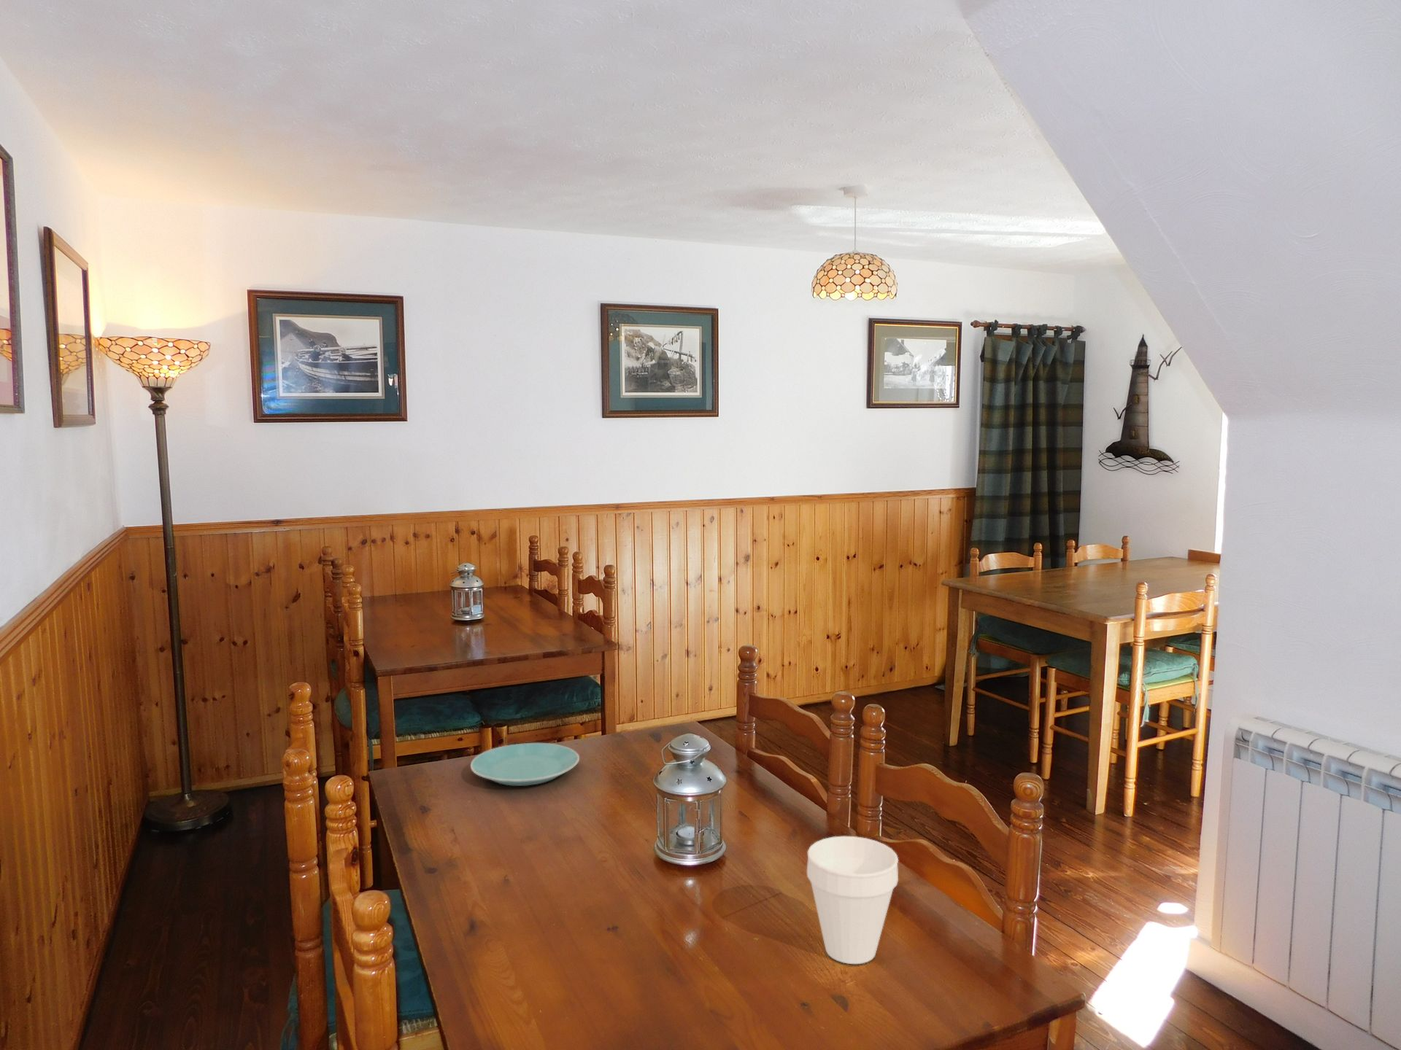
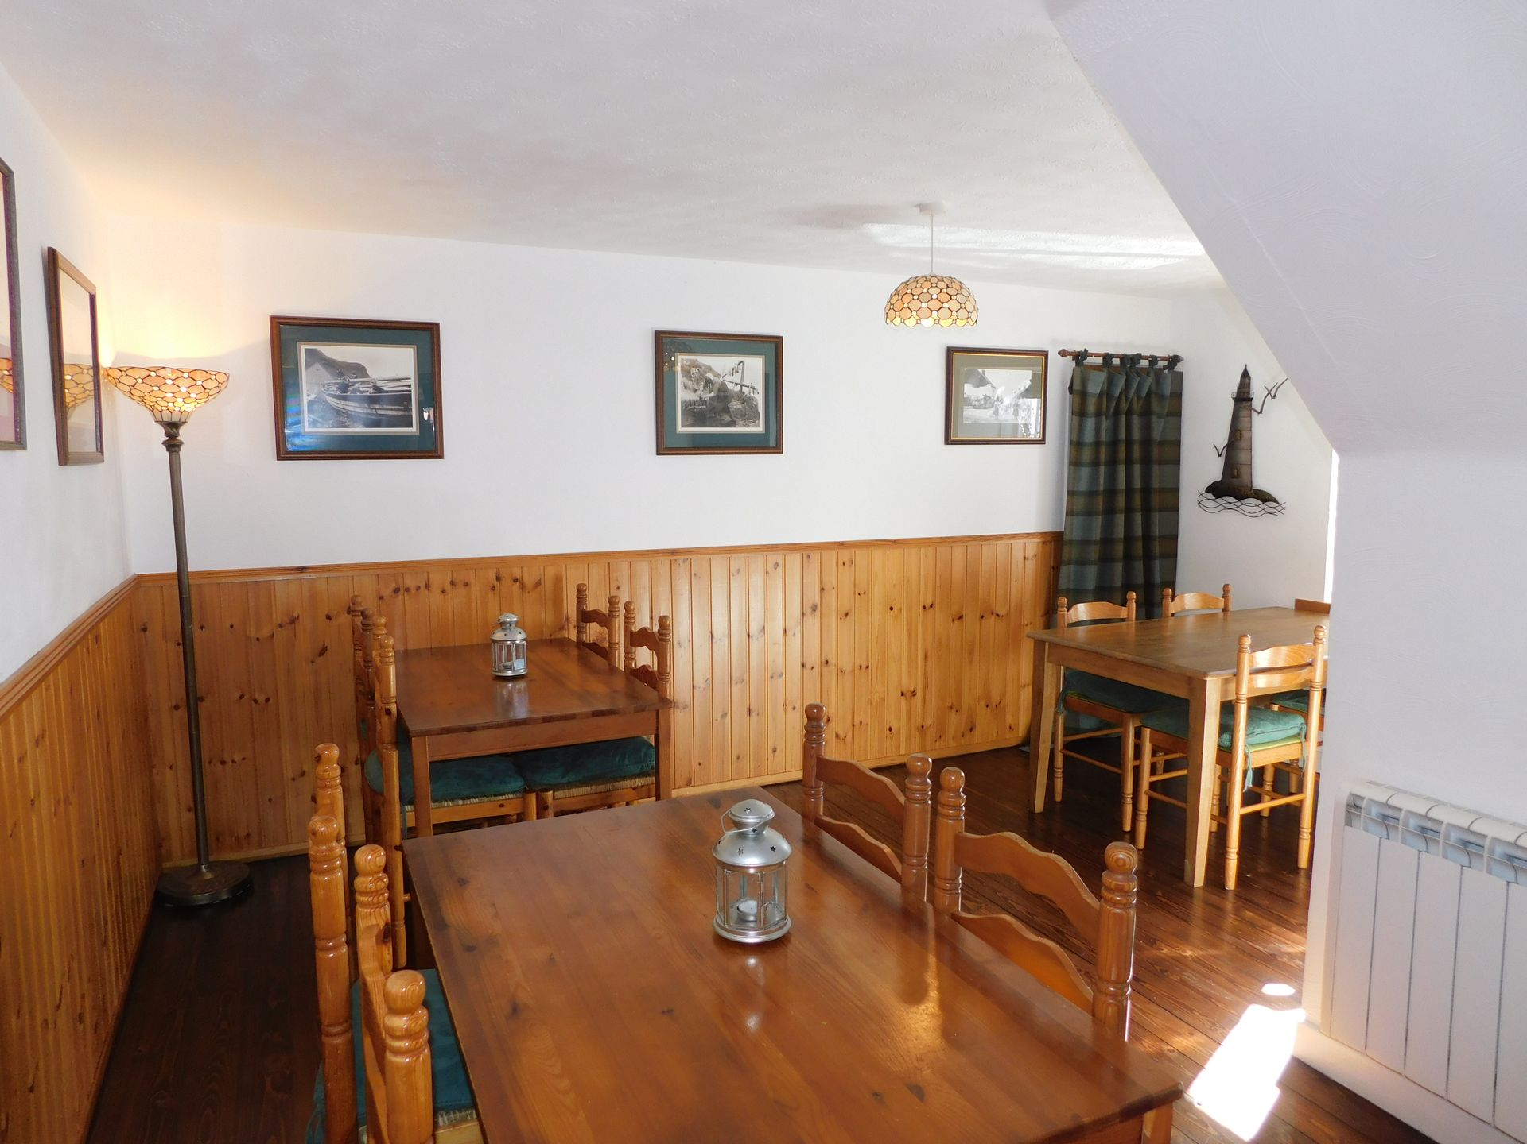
- cup [806,836,899,965]
- plate [470,742,580,786]
